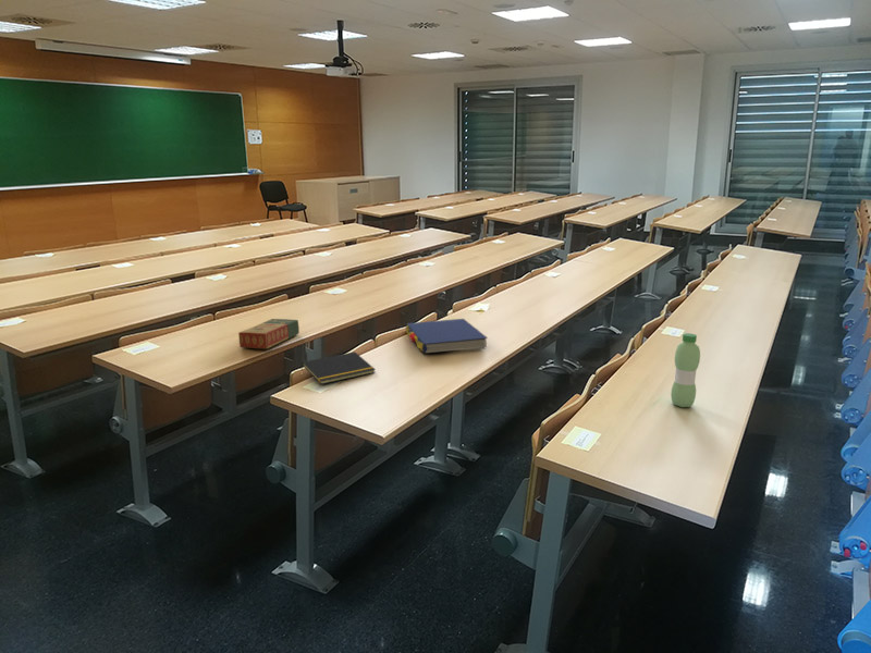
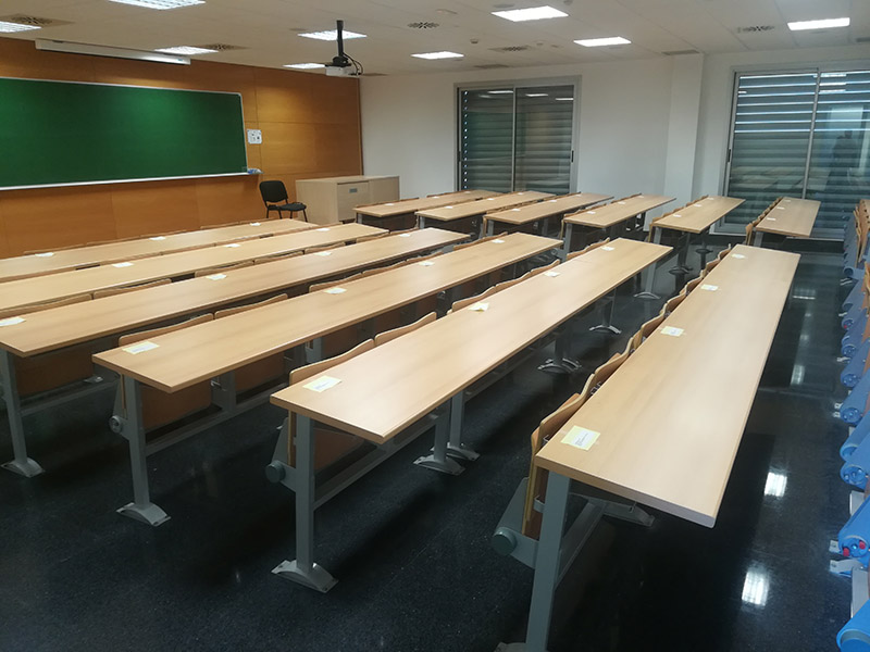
- water bottle [670,332,701,408]
- book [237,318,300,349]
- notepad [300,350,377,385]
- book [405,318,489,355]
